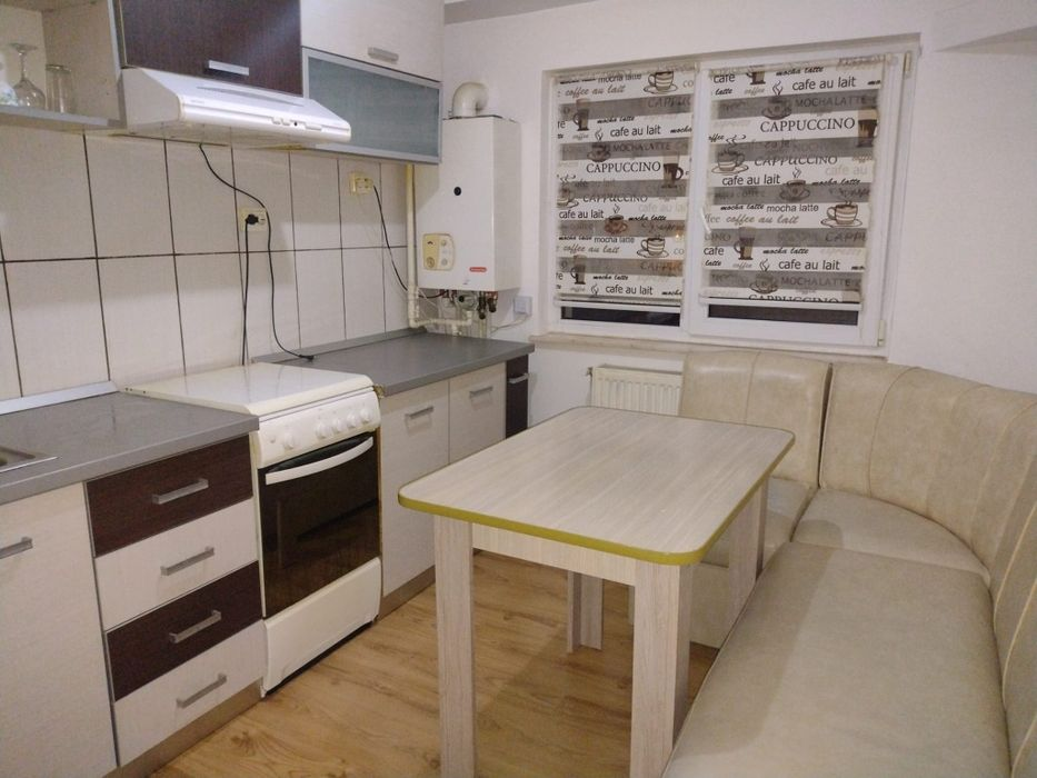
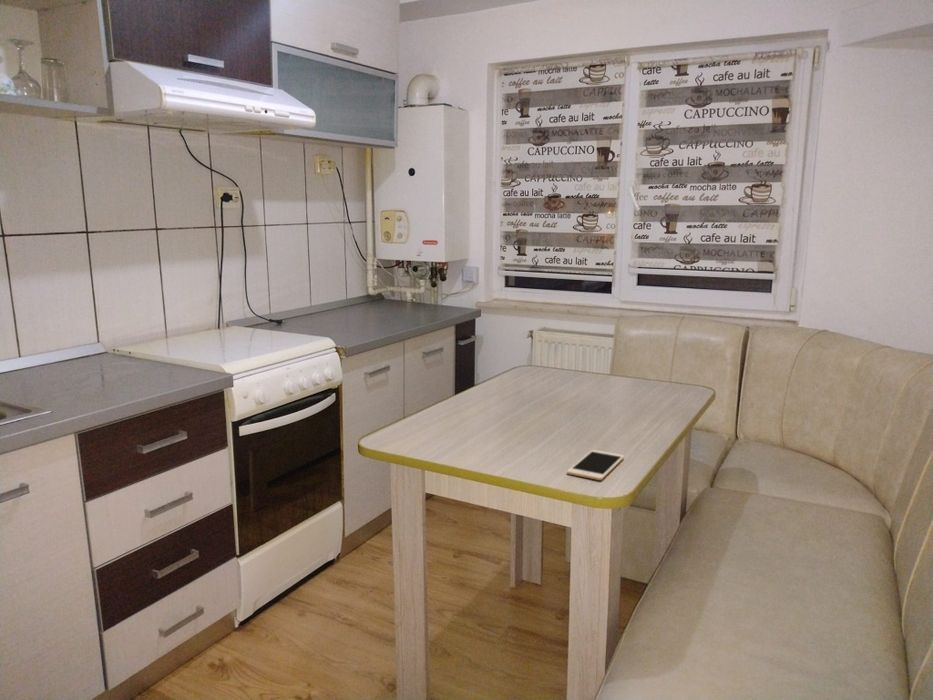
+ cell phone [566,449,625,481]
